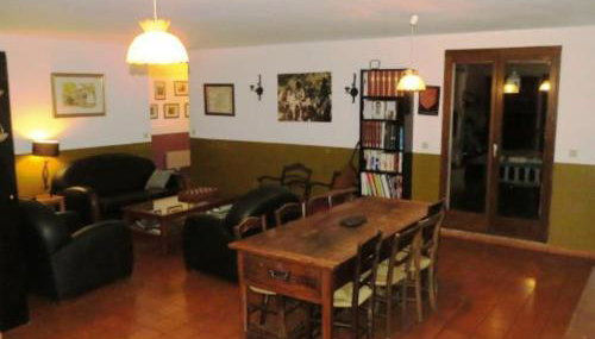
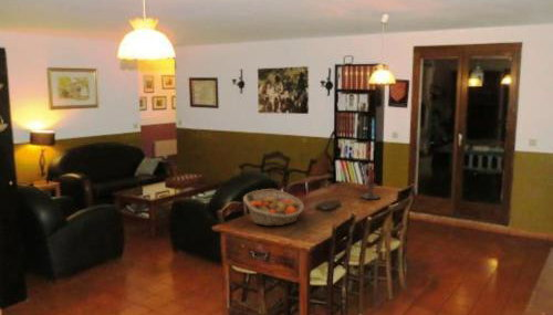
+ candle holder [359,170,382,200]
+ fruit basket [242,188,305,227]
